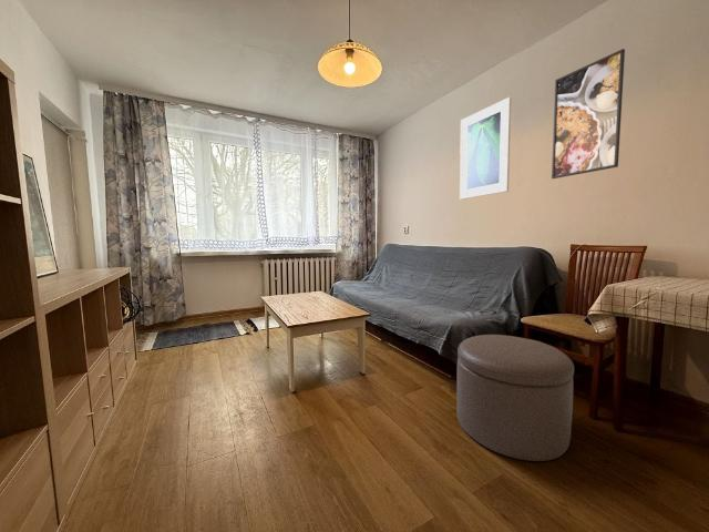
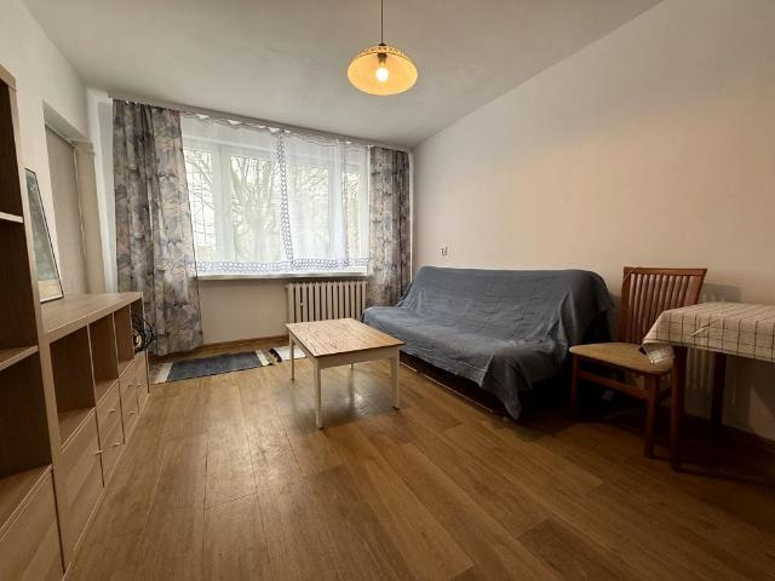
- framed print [551,48,626,180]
- ottoman [455,334,575,462]
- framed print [459,96,512,201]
